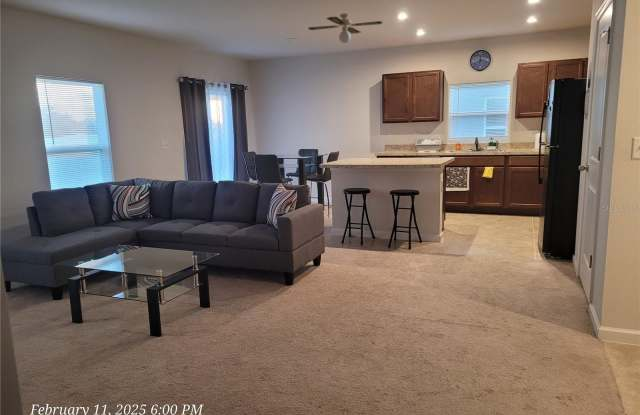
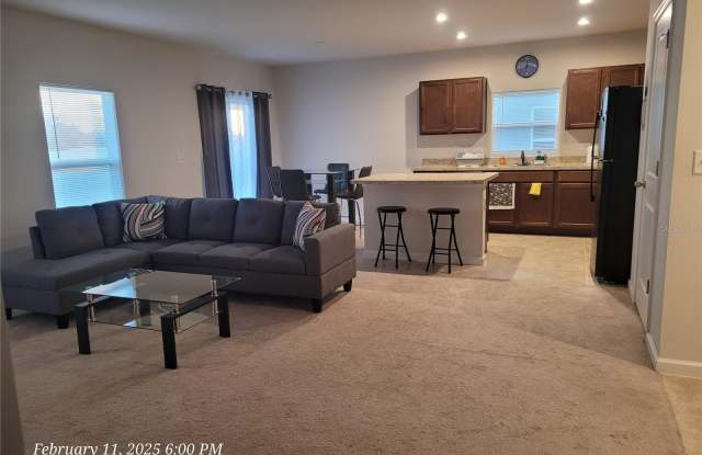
- ceiling fan [307,12,384,44]
